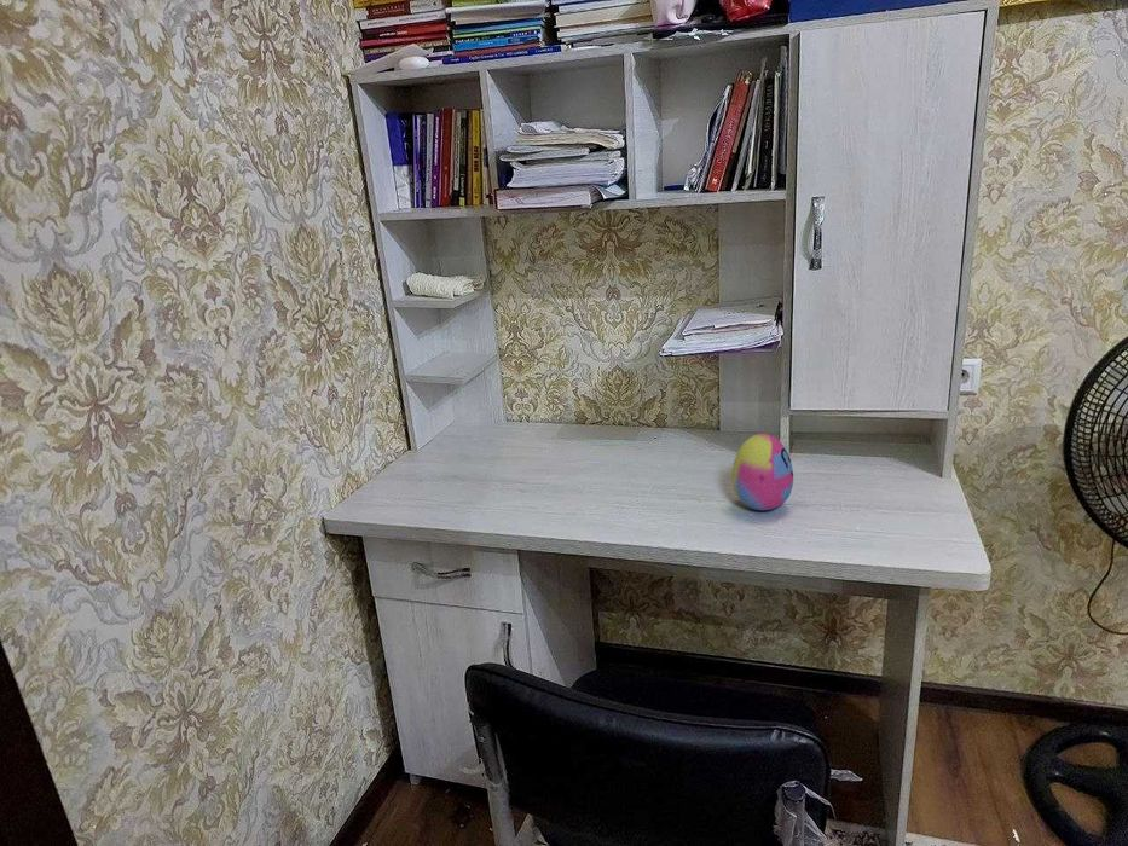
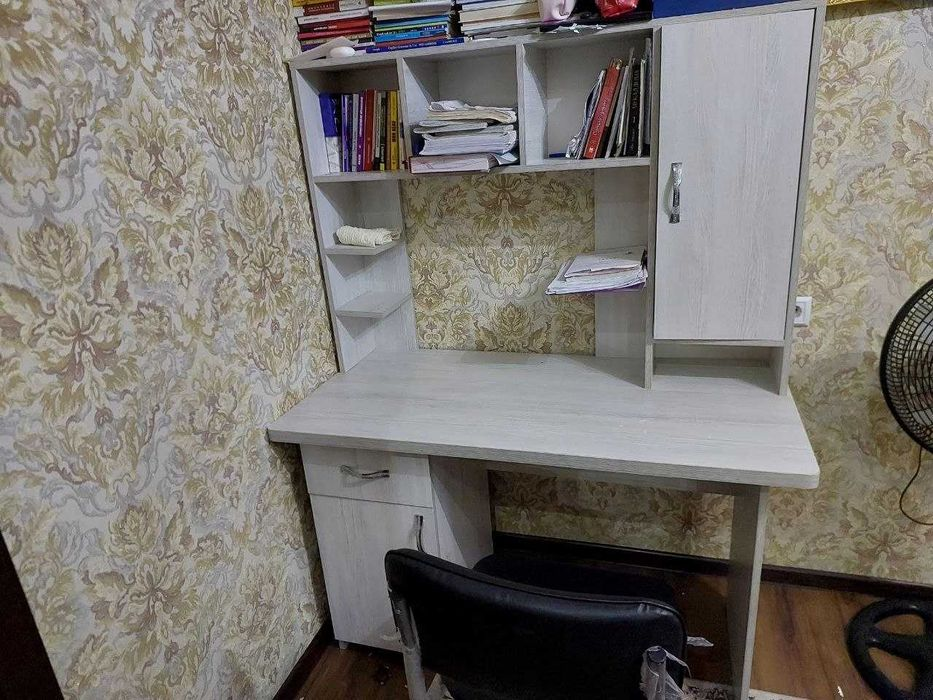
- decorative egg [731,433,794,511]
